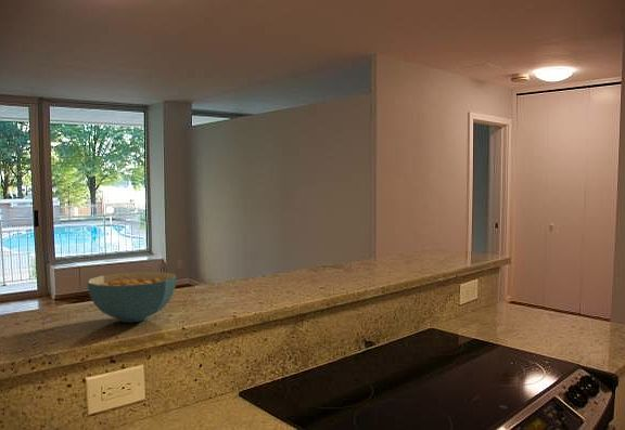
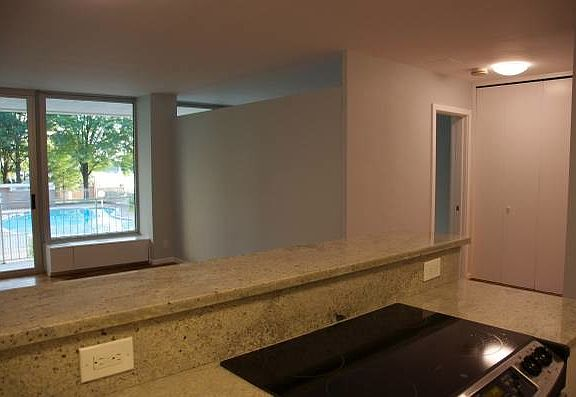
- cereal bowl [87,271,177,323]
